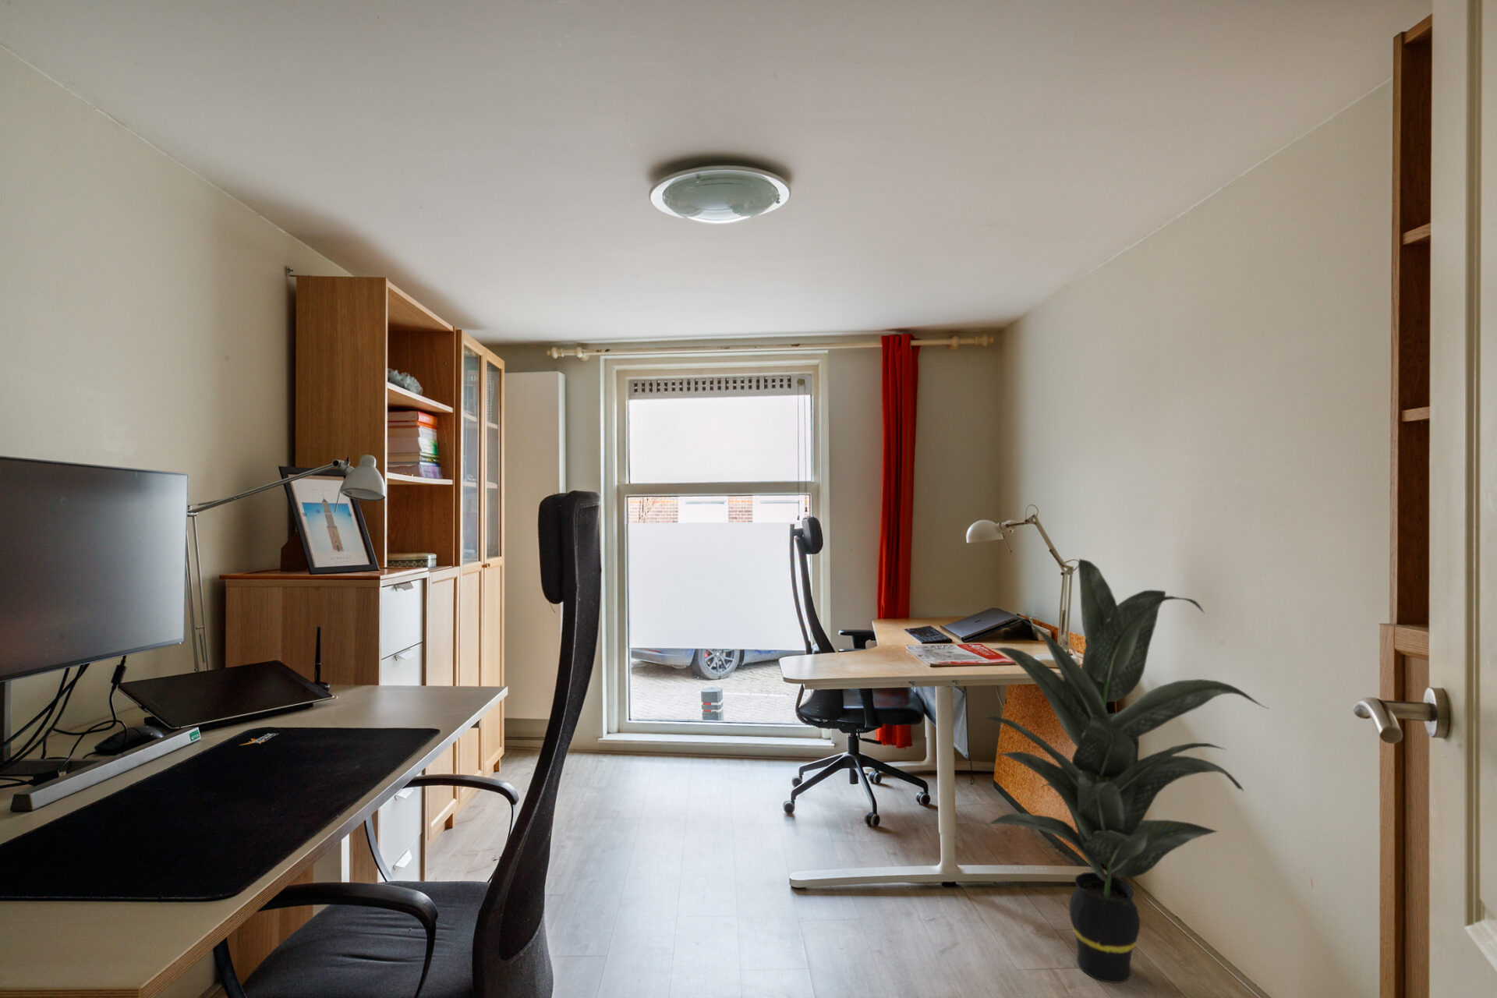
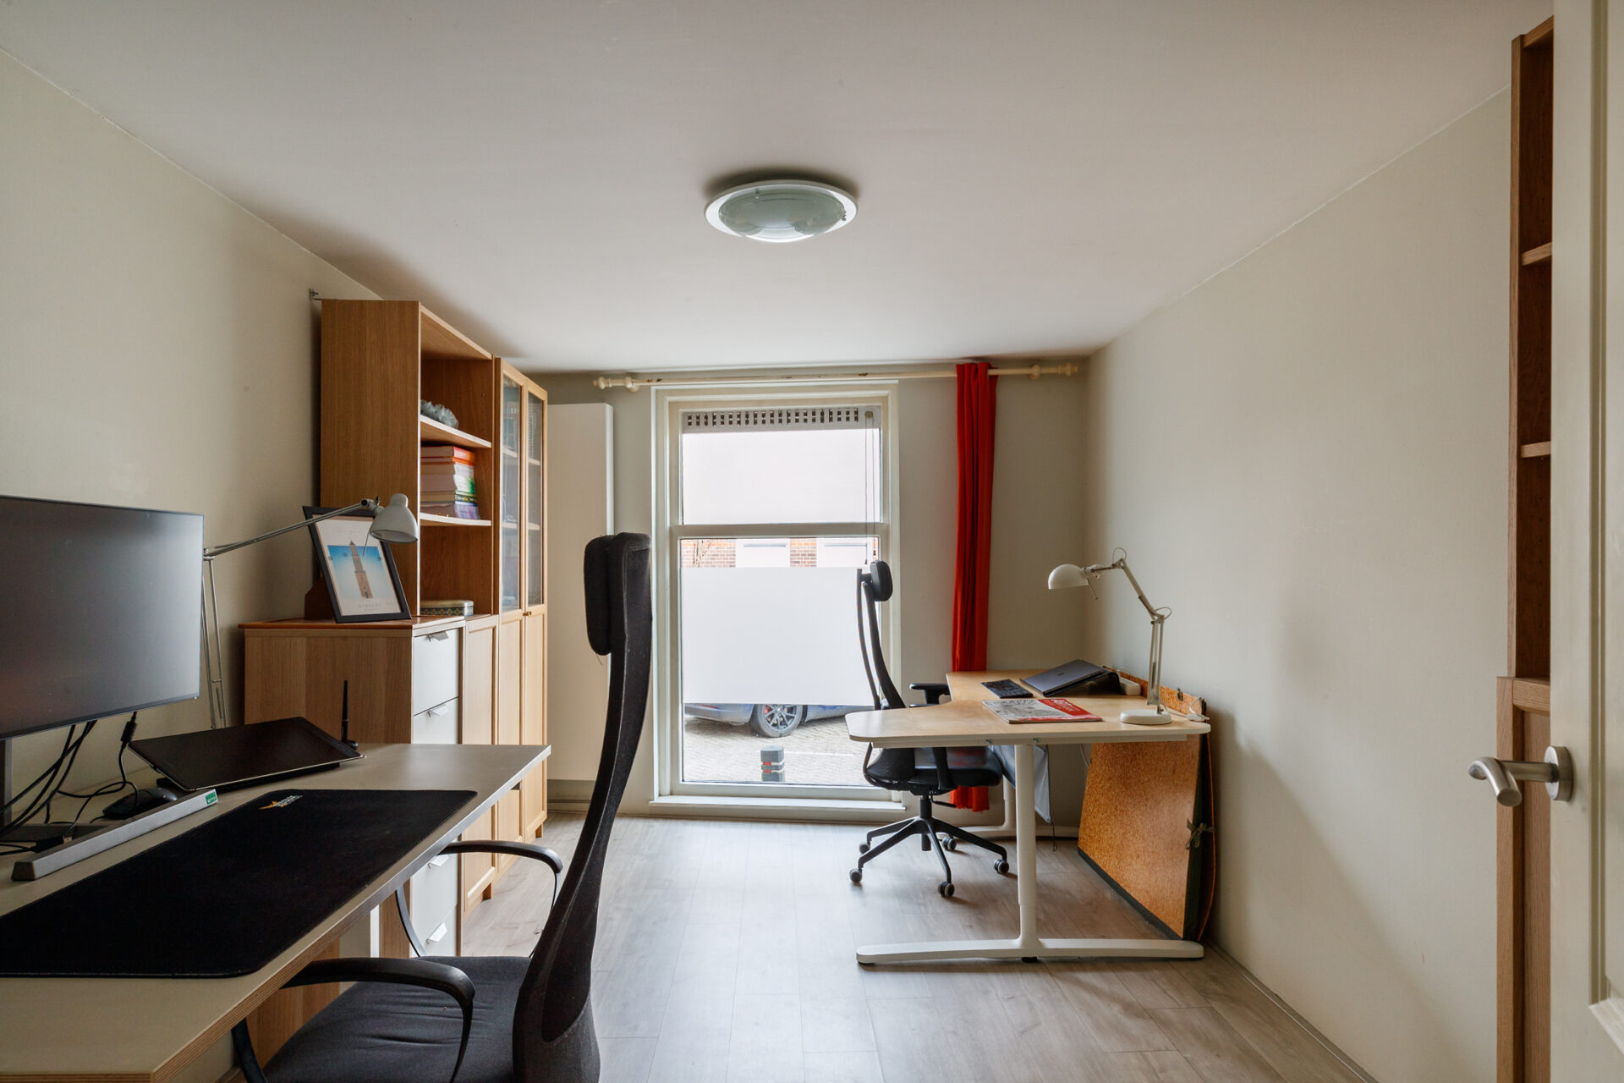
- indoor plant [984,558,1271,984]
